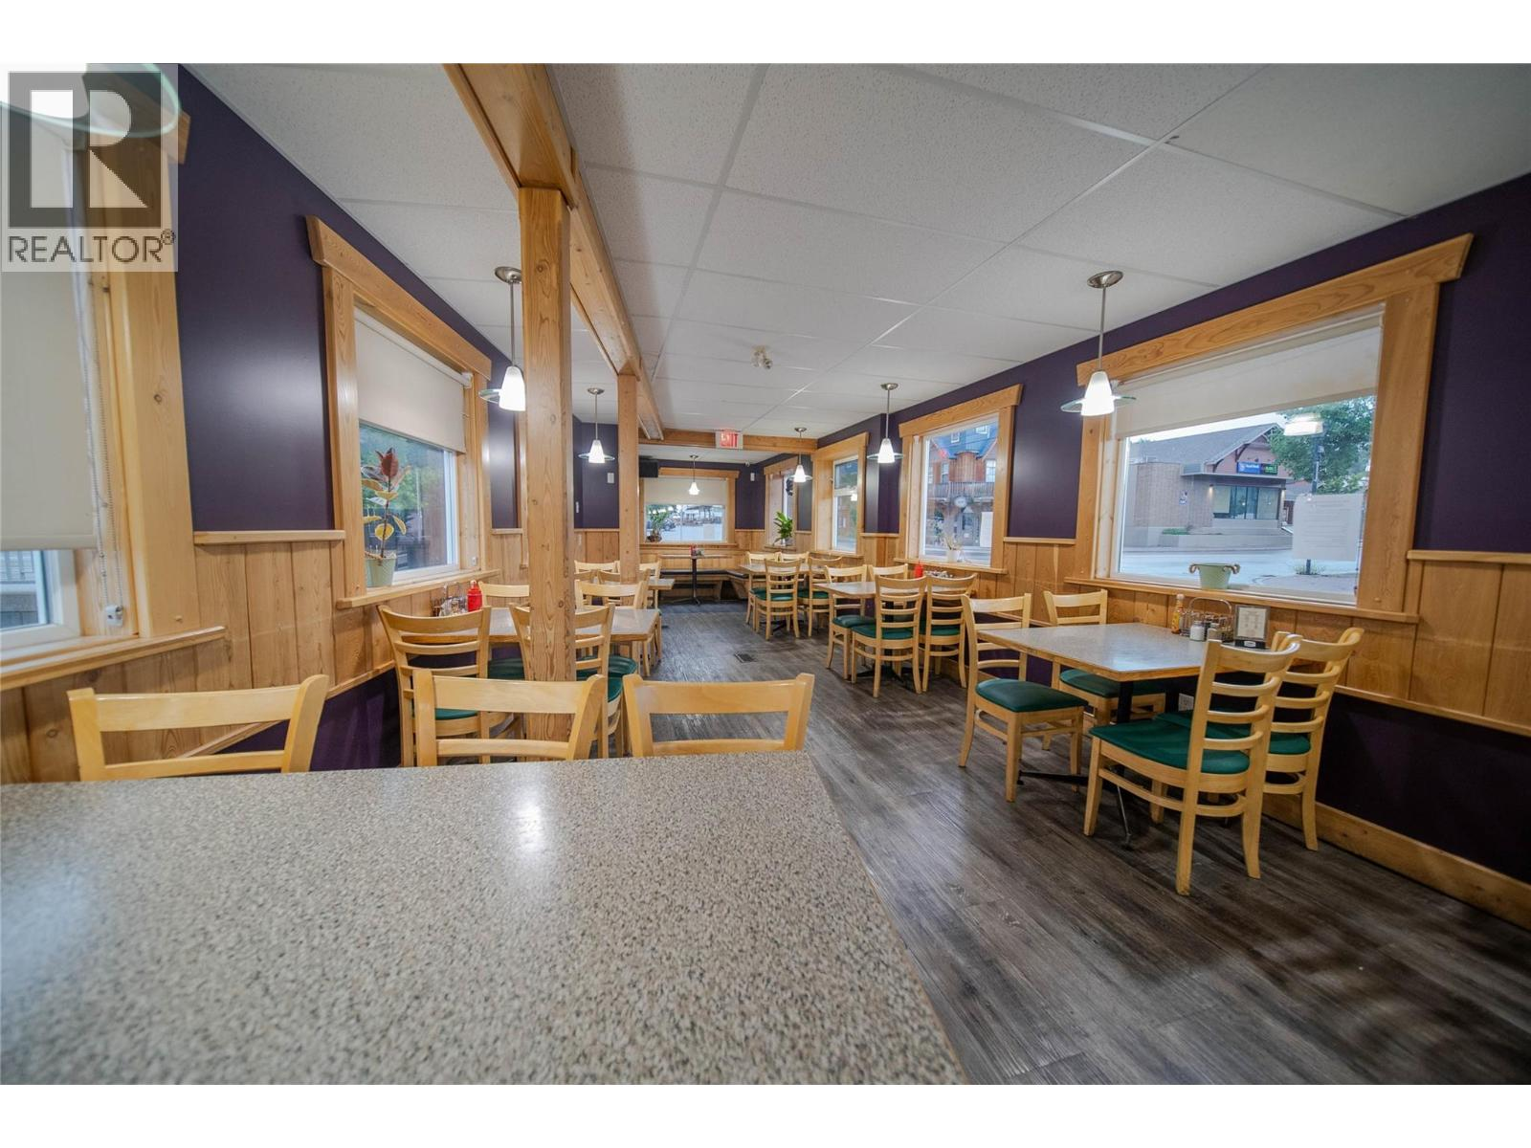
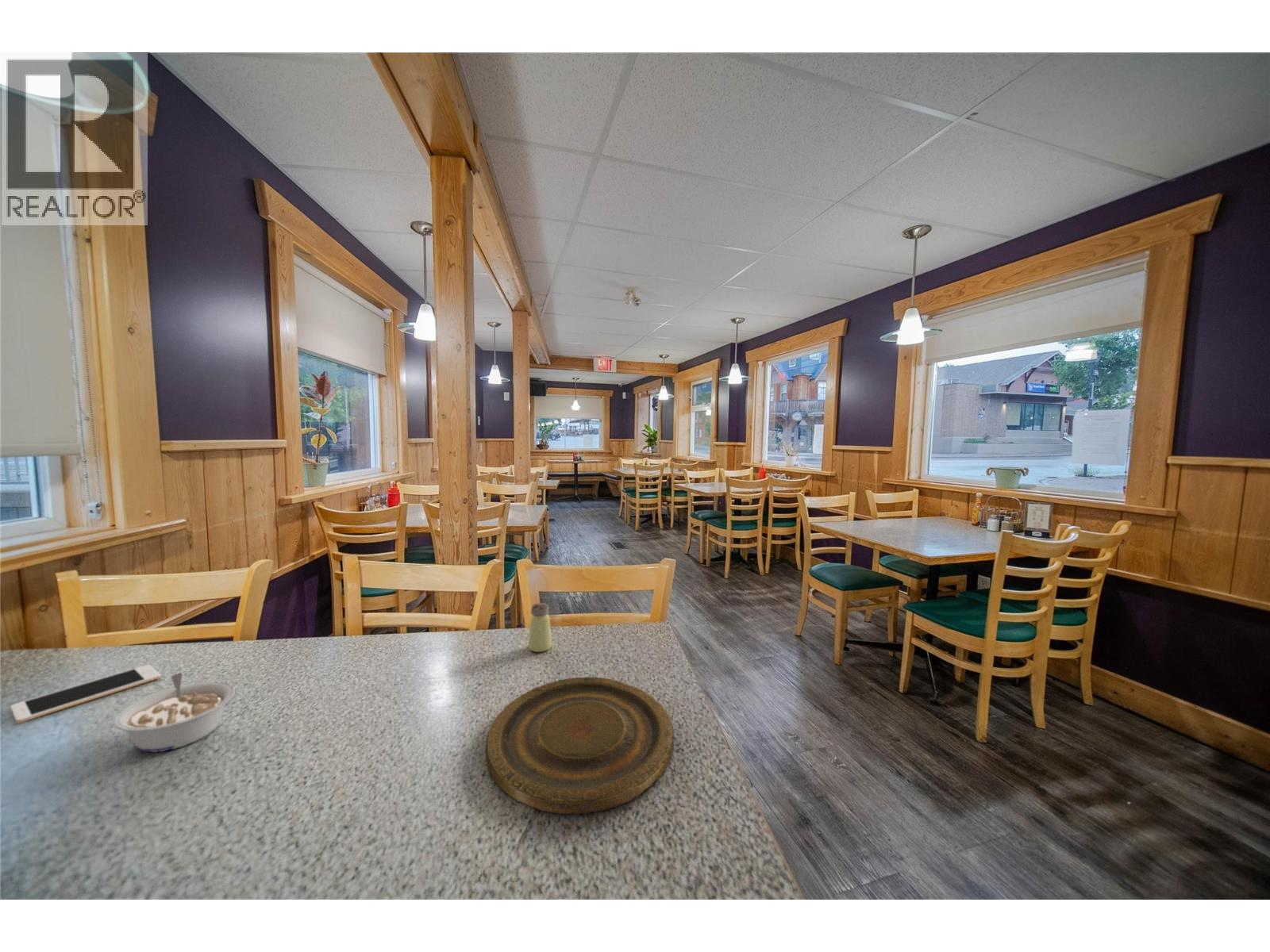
+ saltshaker [528,602,552,653]
+ plate [485,677,675,815]
+ legume [113,672,236,753]
+ cell phone [10,664,162,724]
